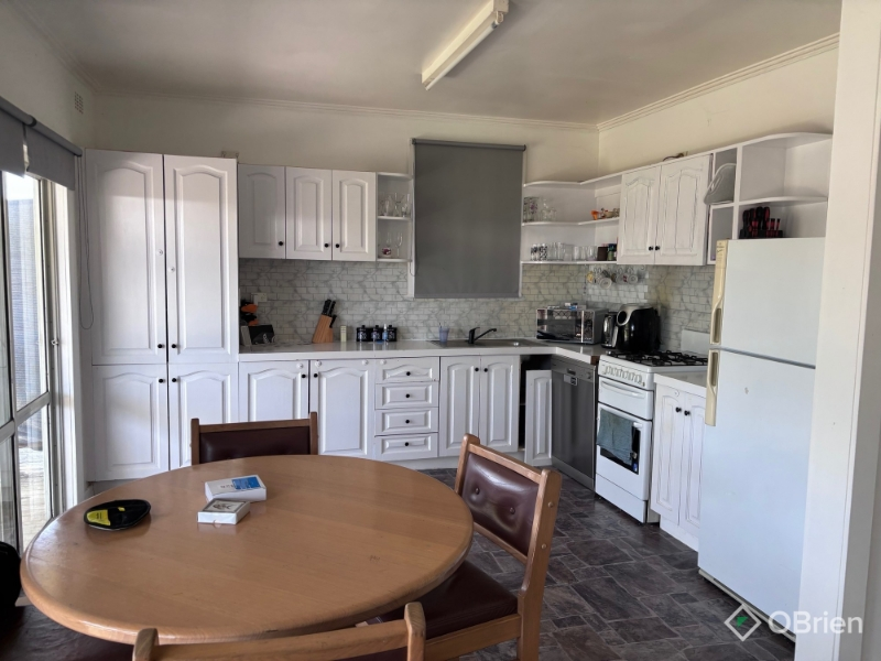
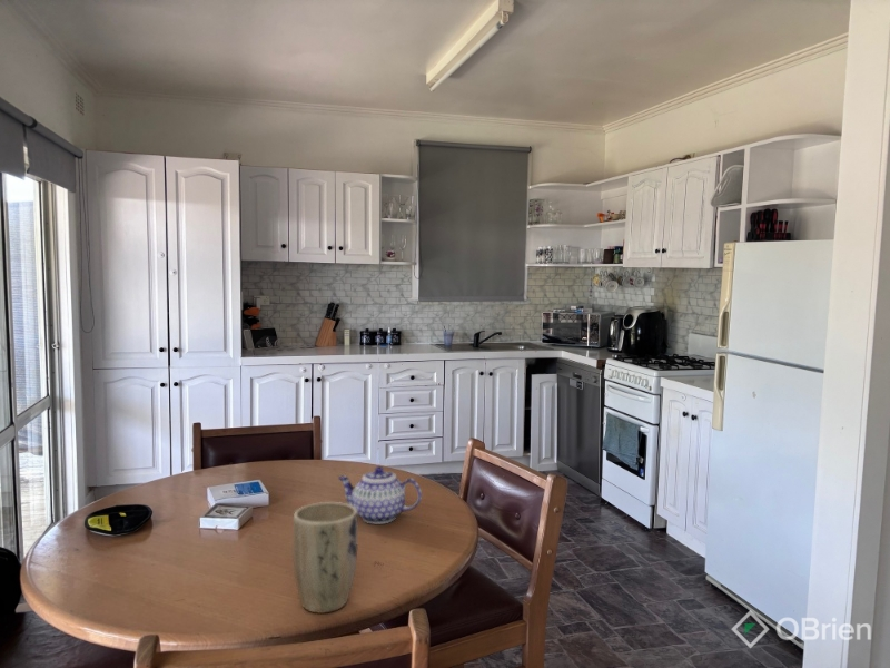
+ teapot [337,465,423,524]
+ plant pot [291,501,359,615]
